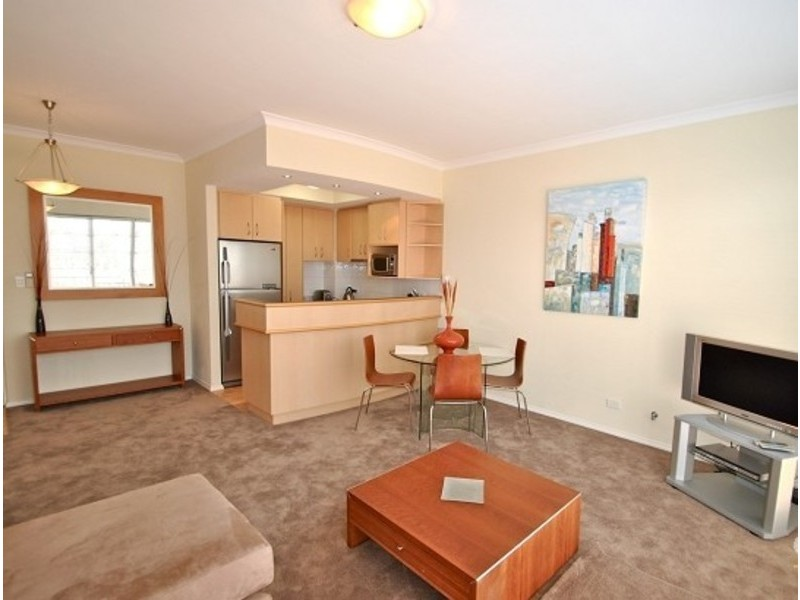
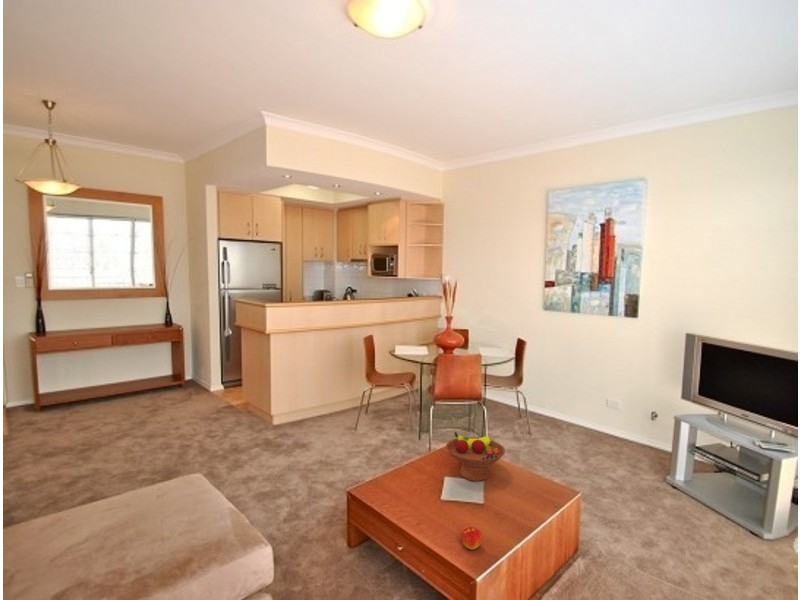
+ fruit bowl [445,431,506,482]
+ apple [460,526,483,551]
